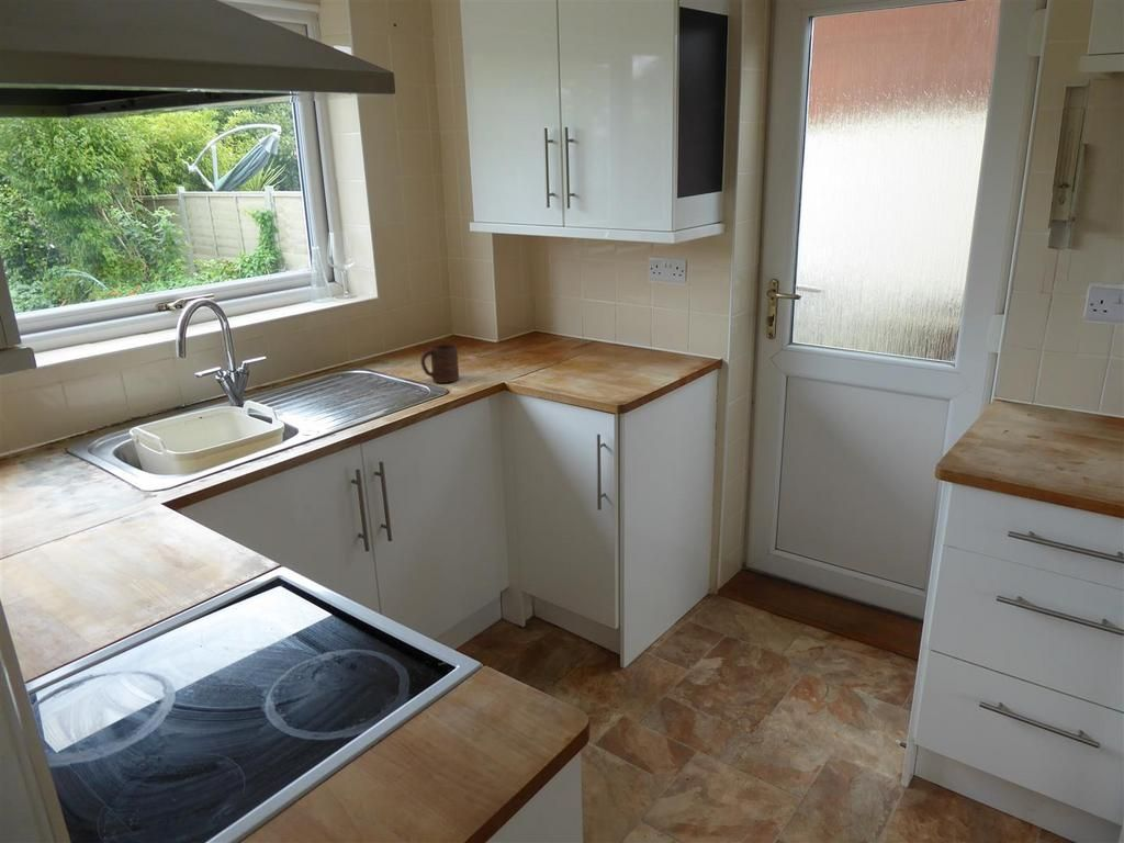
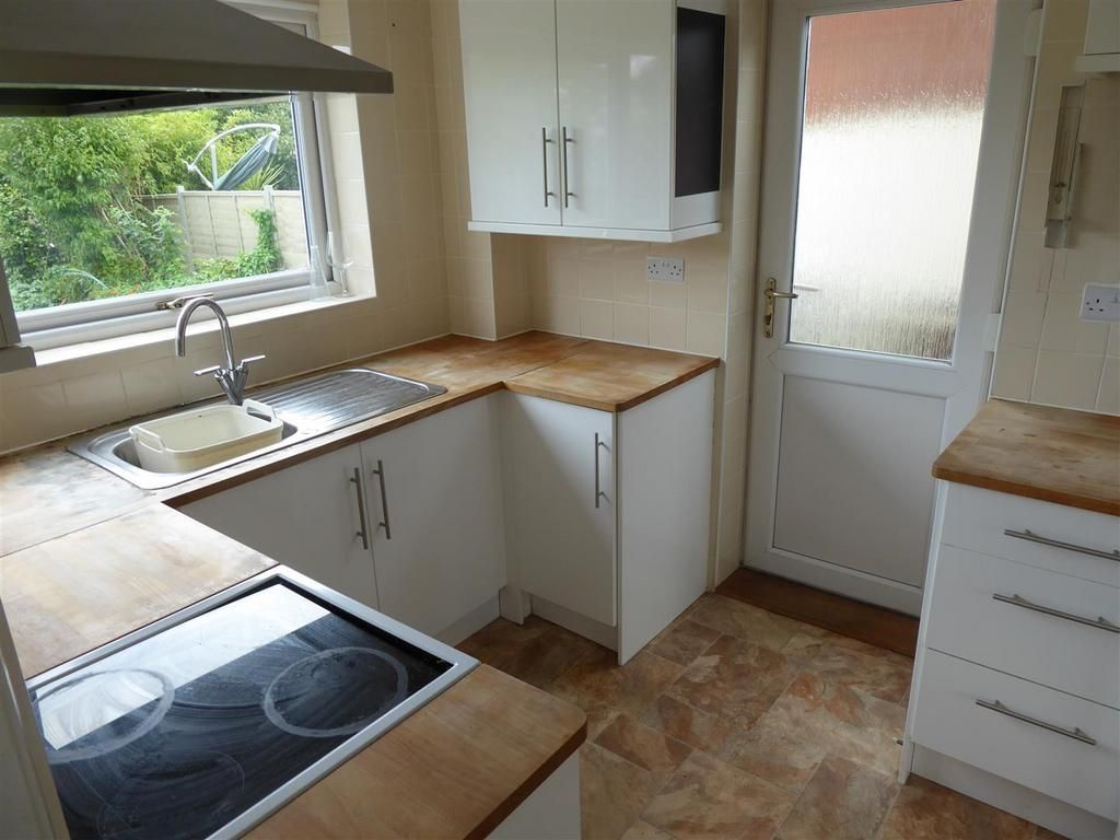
- cup [419,342,460,384]
